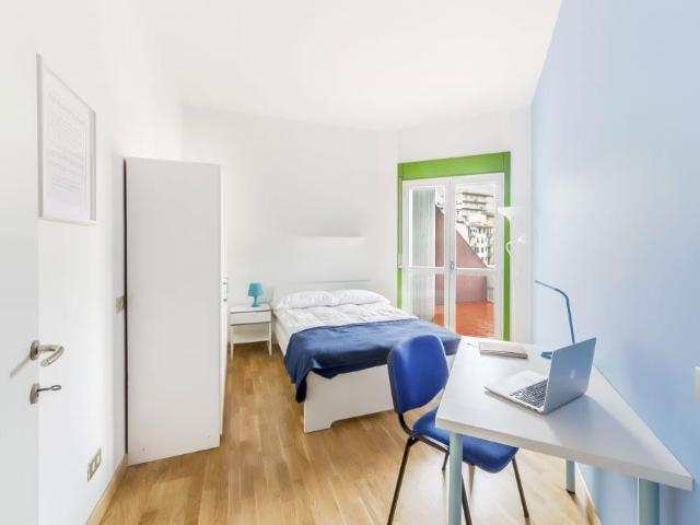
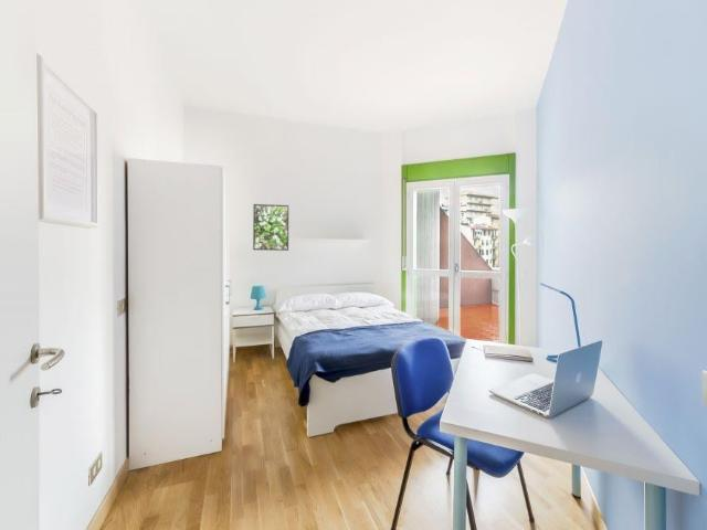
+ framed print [252,203,289,252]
